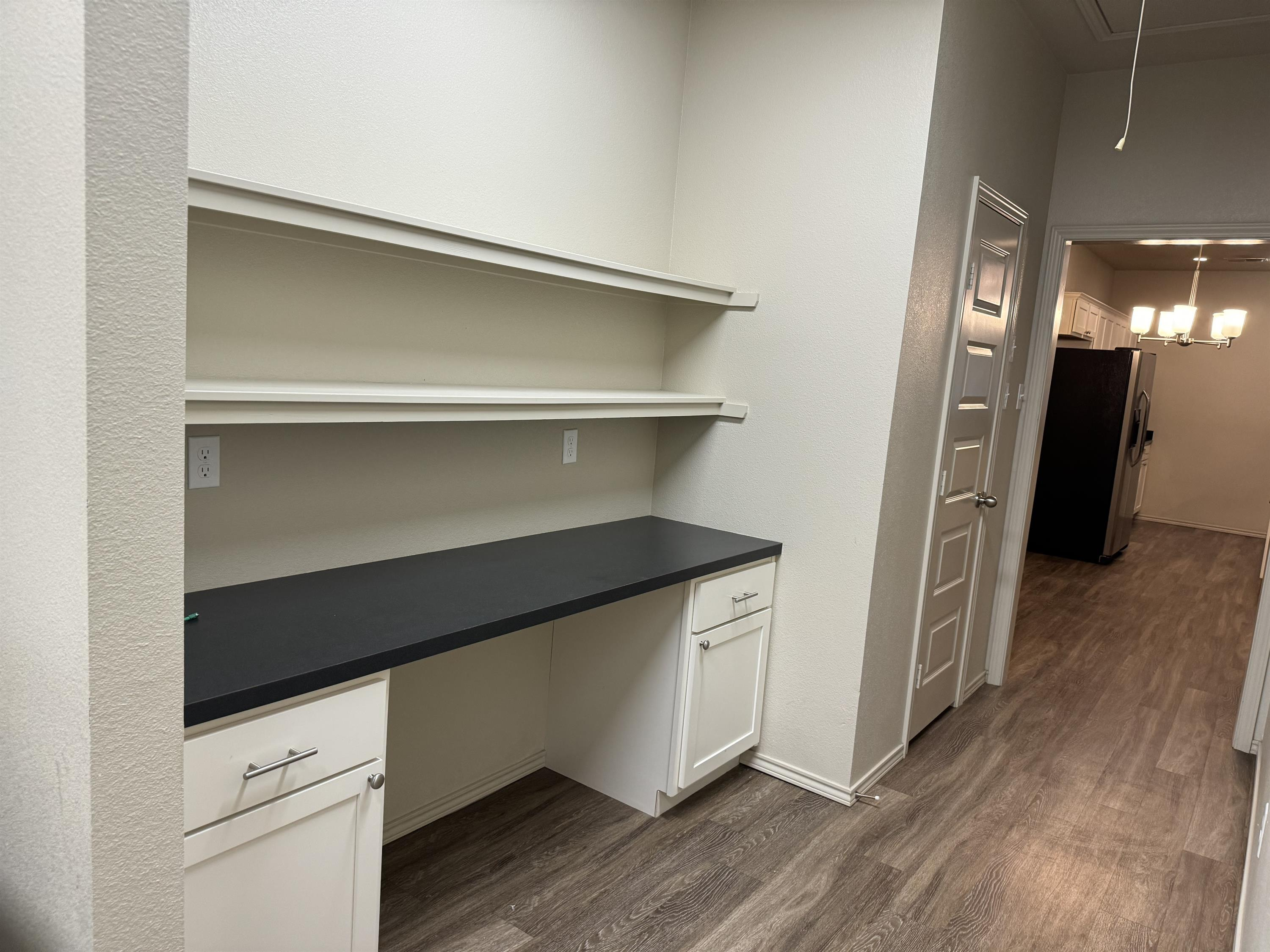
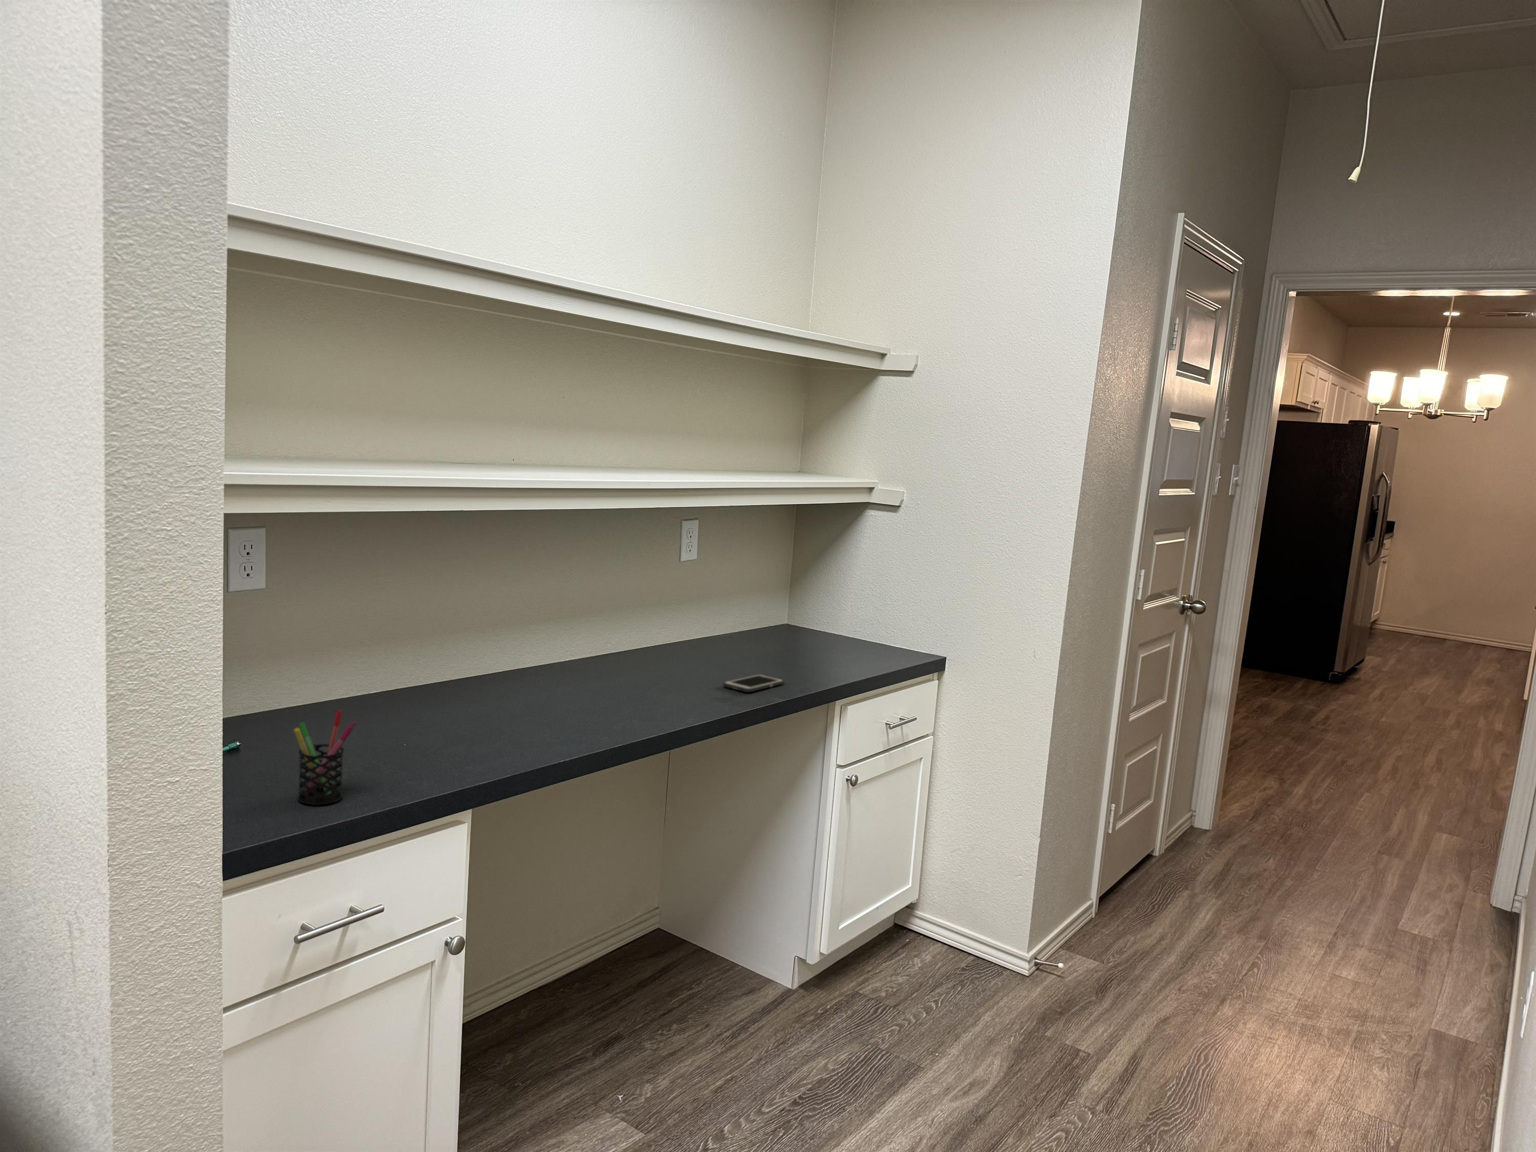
+ pen holder [294,710,357,806]
+ cell phone [722,674,785,692]
